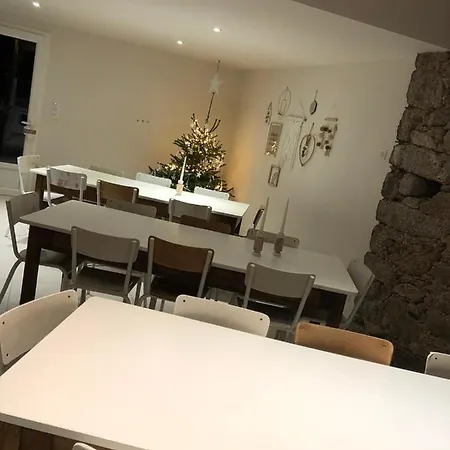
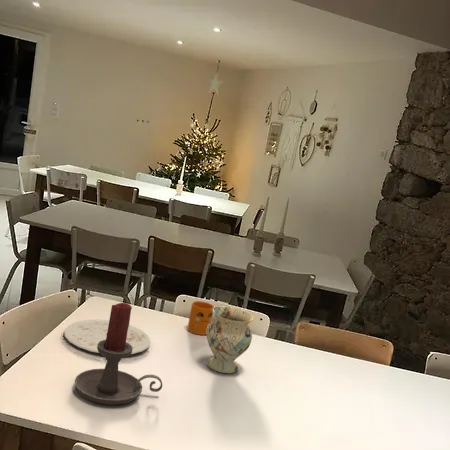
+ plate [63,318,152,355]
+ mug [186,300,215,336]
+ vase [206,305,255,374]
+ candle holder [74,302,163,406]
